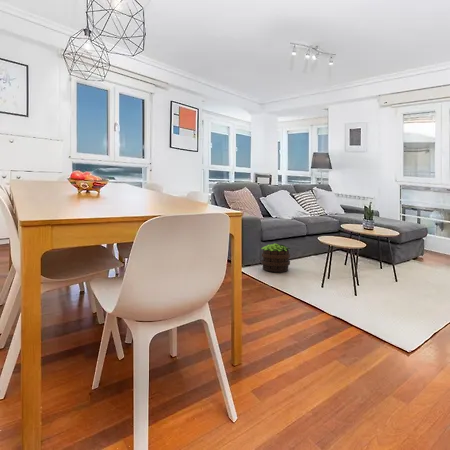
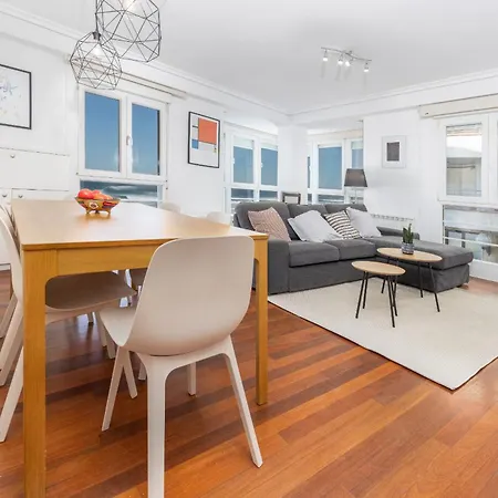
- potted plant [260,243,292,273]
